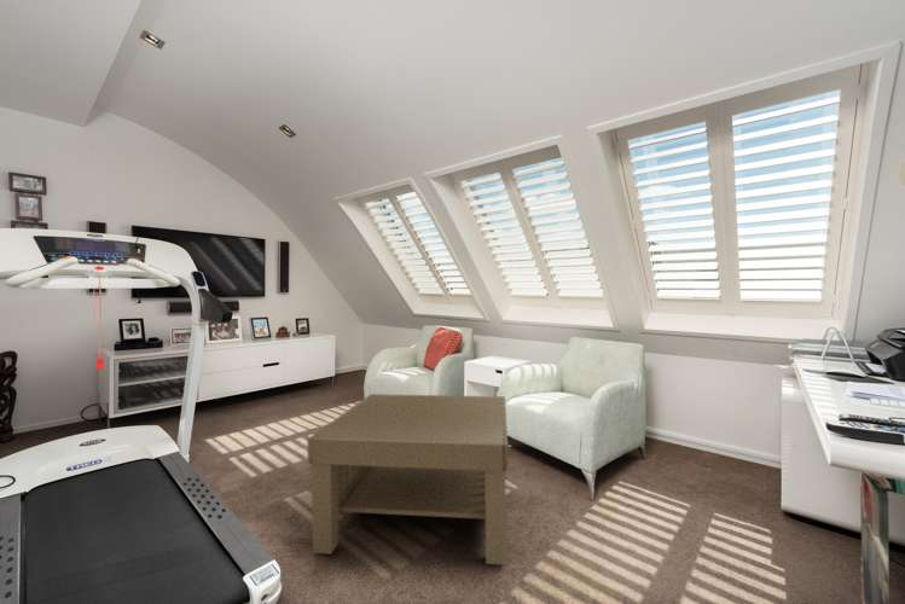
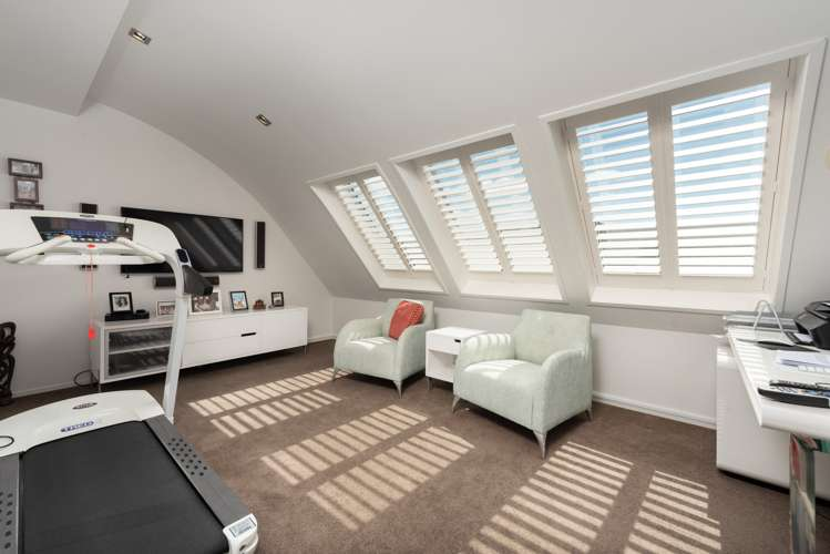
- coffee table [307,393,509,567]
